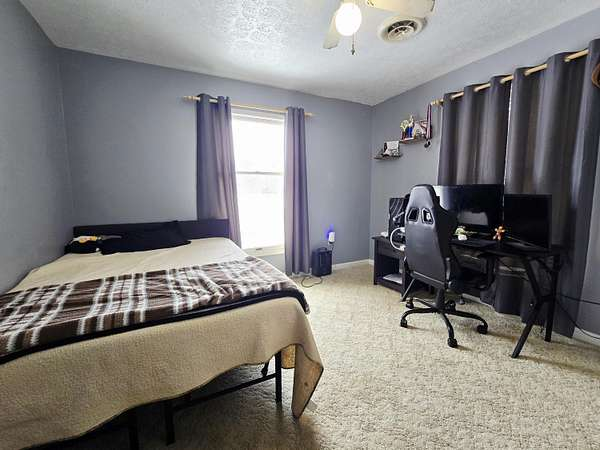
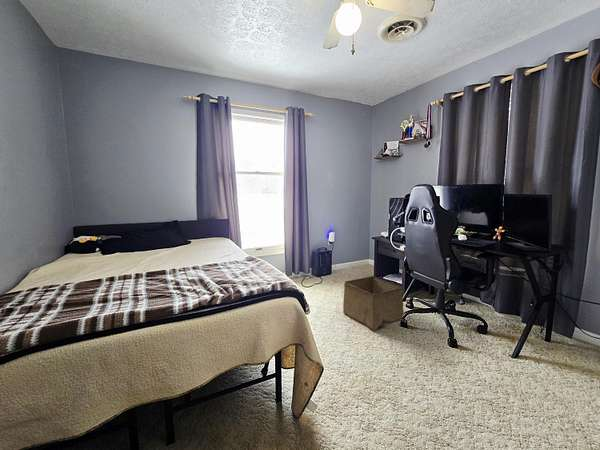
+ storage bin [342,275,404,332]
